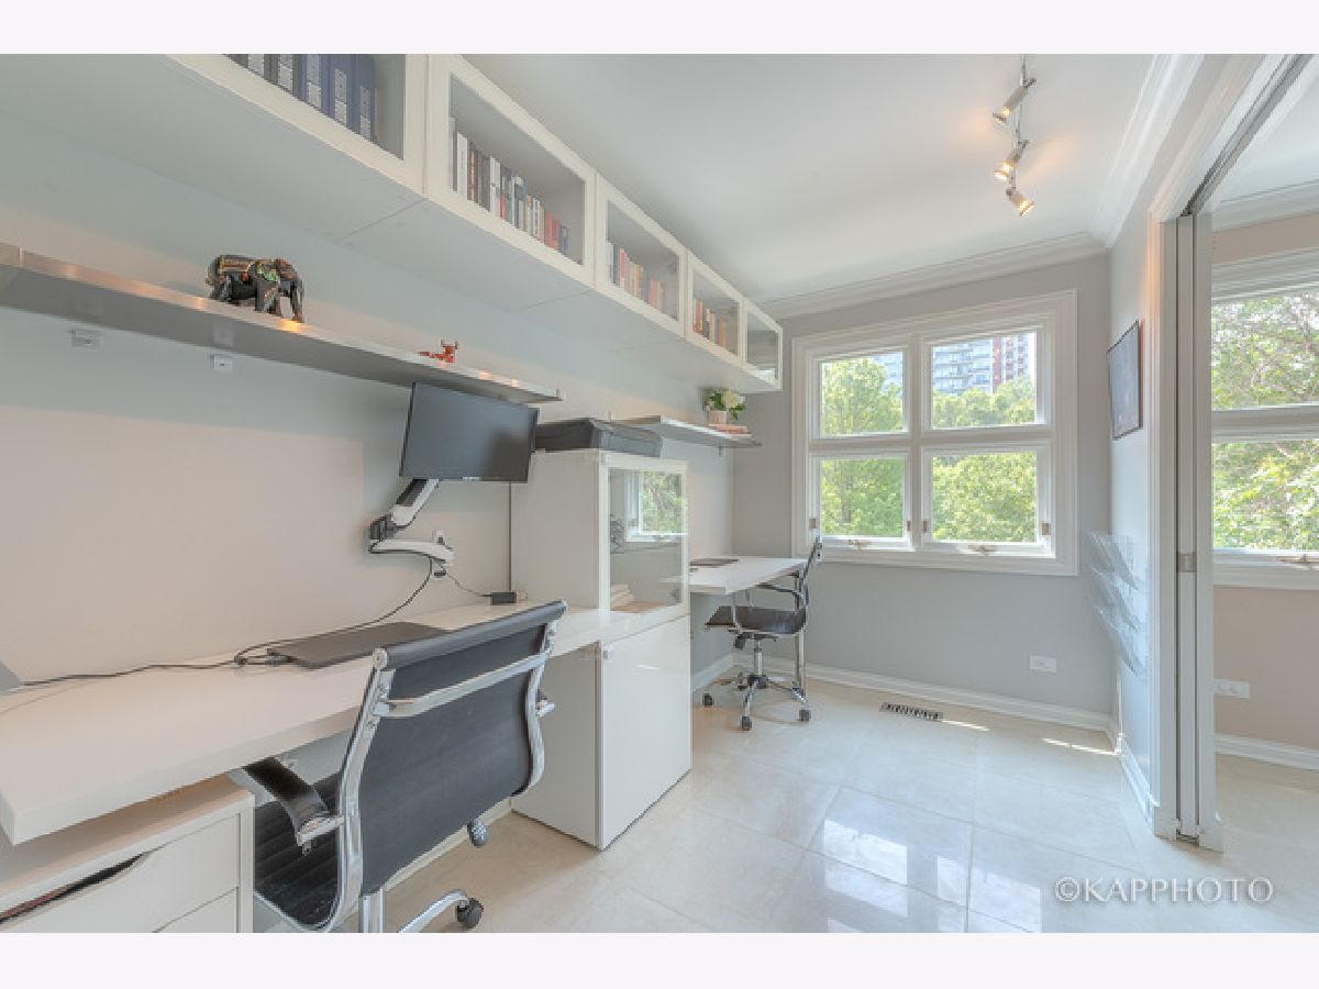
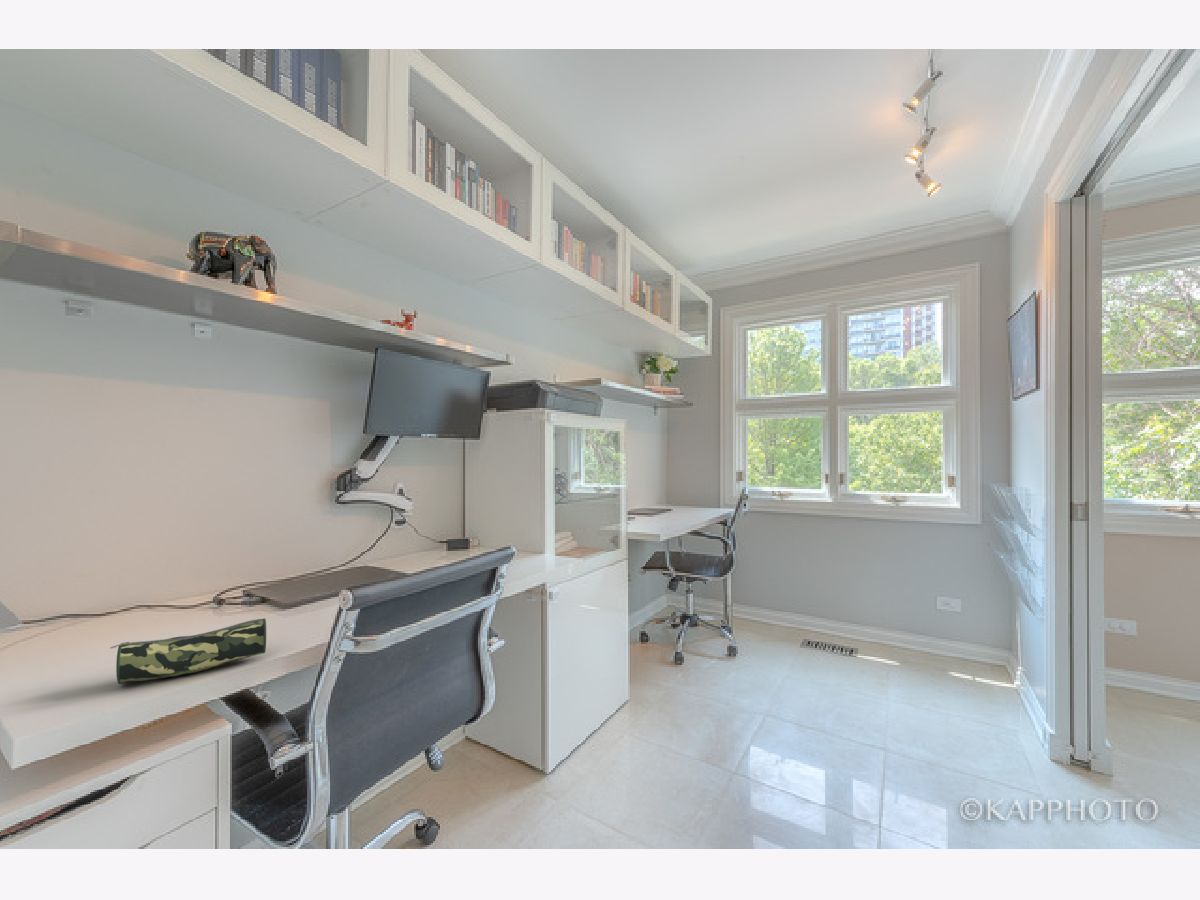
+ pencil case [109,617,267,685]
